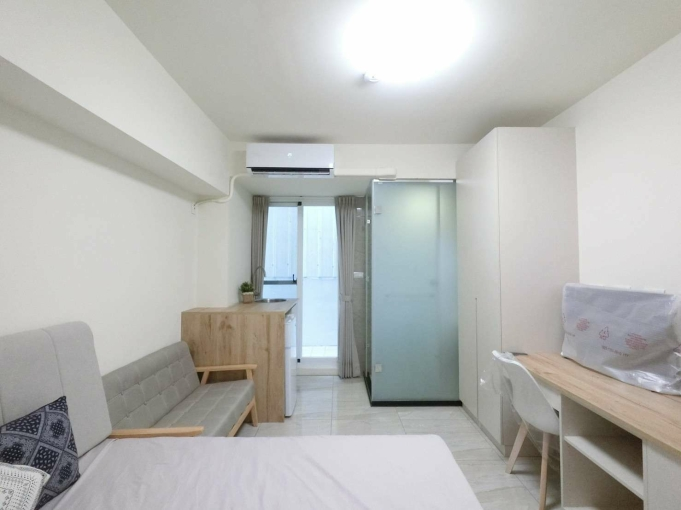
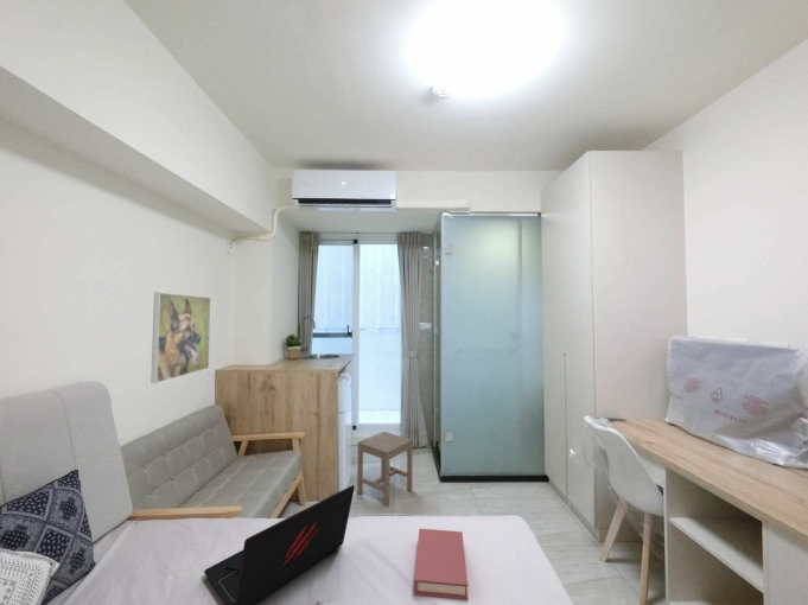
+ laptop [203,484,356,605]
+ book [413,528,469,601]
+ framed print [149,291,212,384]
+ stool [356,431,414,508]
